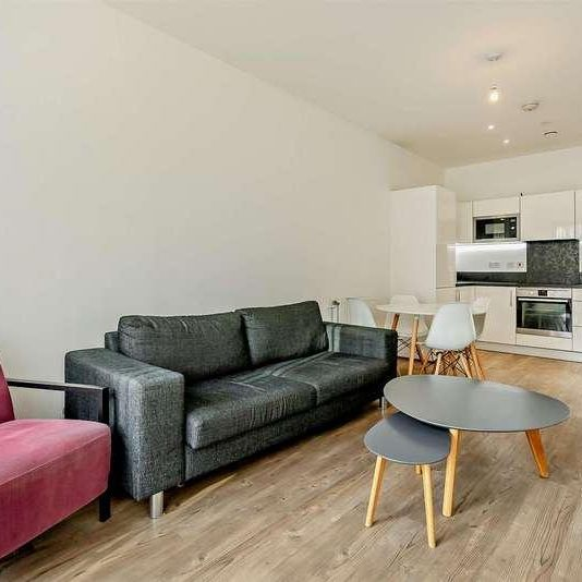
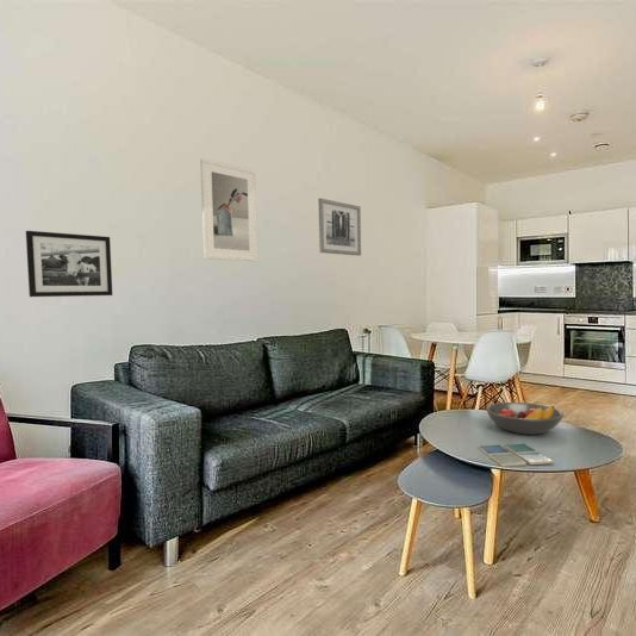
+ drink coaster [476,442,555,468]
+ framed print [199,157,258,262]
+ picture frame [25,230,113,298]
+ fruit bowl [485,401,565,436]
+ wall art [317,198,362,257]
